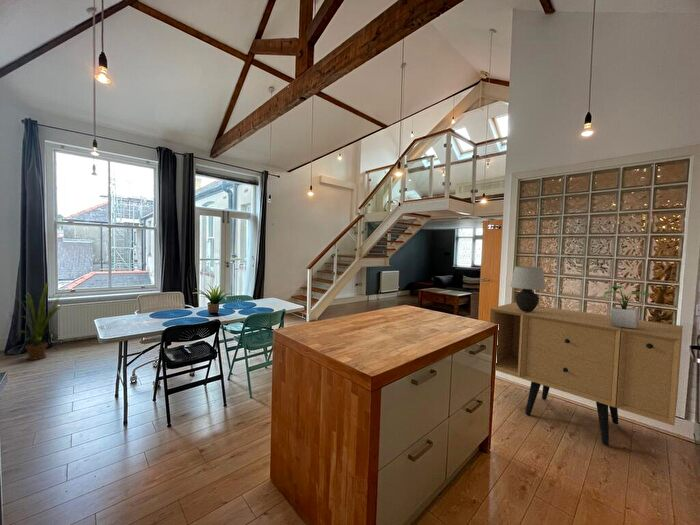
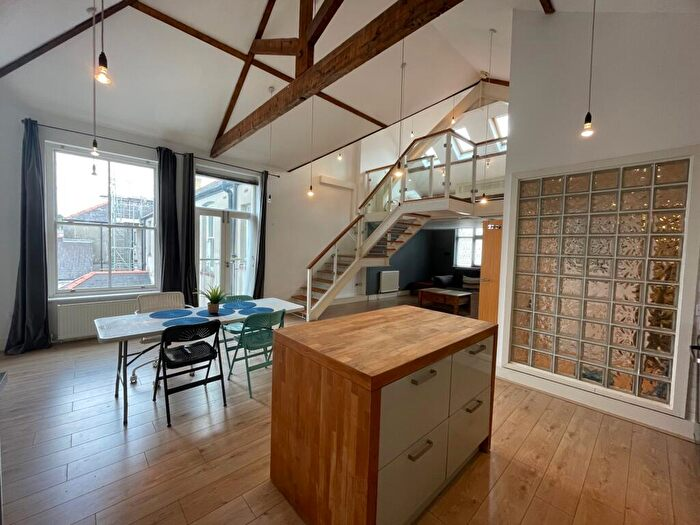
- table lamp [509,265,547,312]
- house plant [12,282,65,361]
- sideboard [489,302,684,447]
- potted plant [600,285,651,329]
